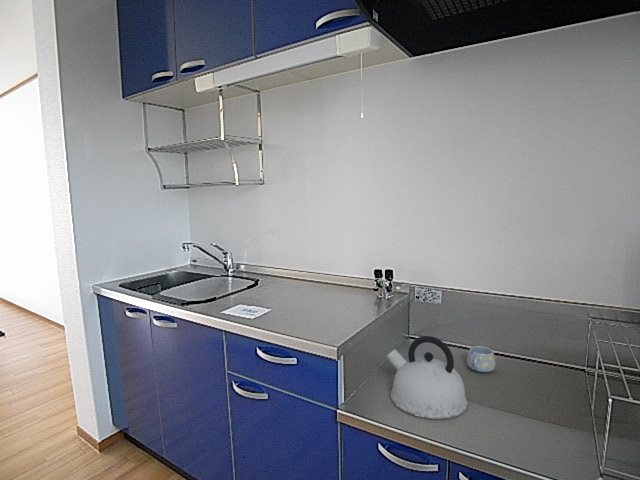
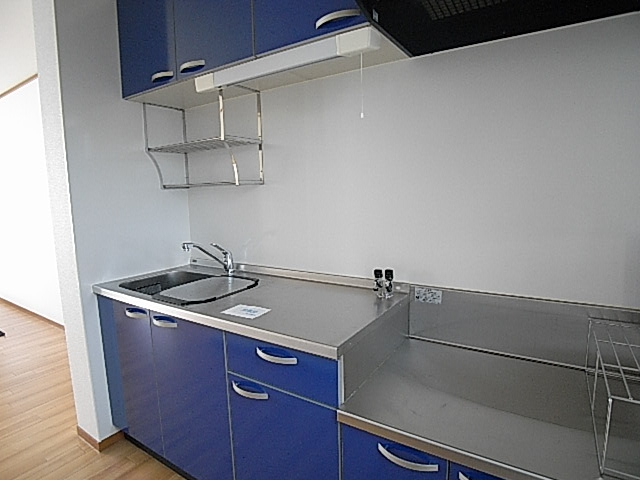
- mug [466,345,496,373]
- kettle [385,335,469,420]
